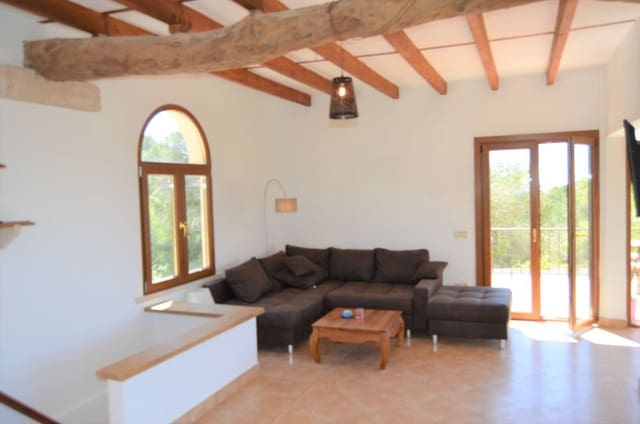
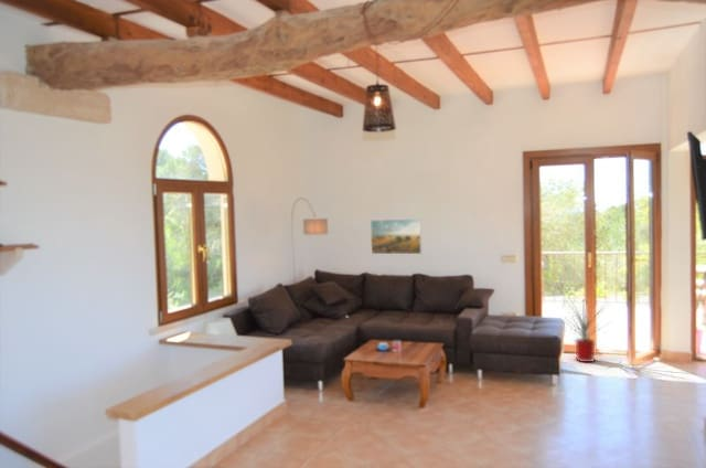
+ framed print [370,217,422,255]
+ house plant [563,292,611,363]
